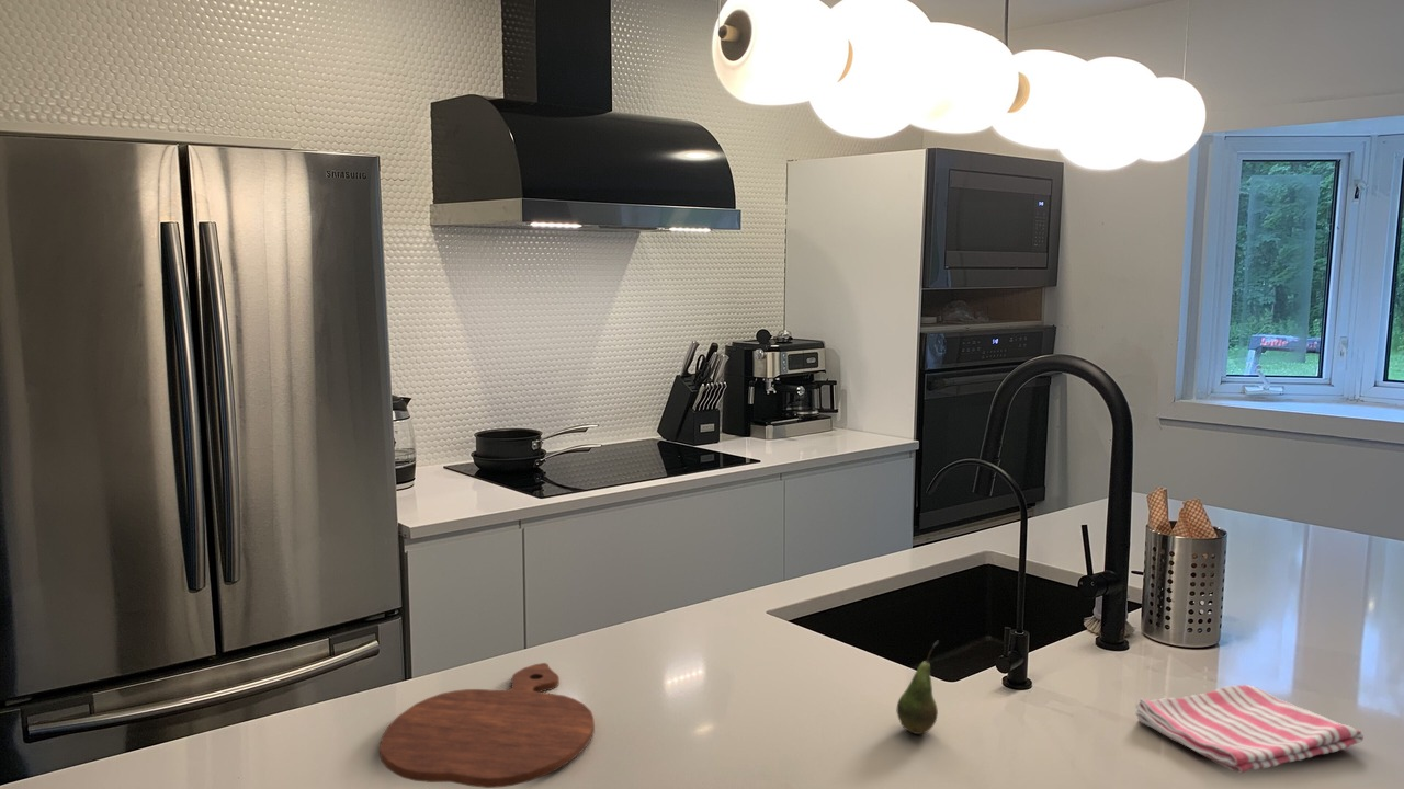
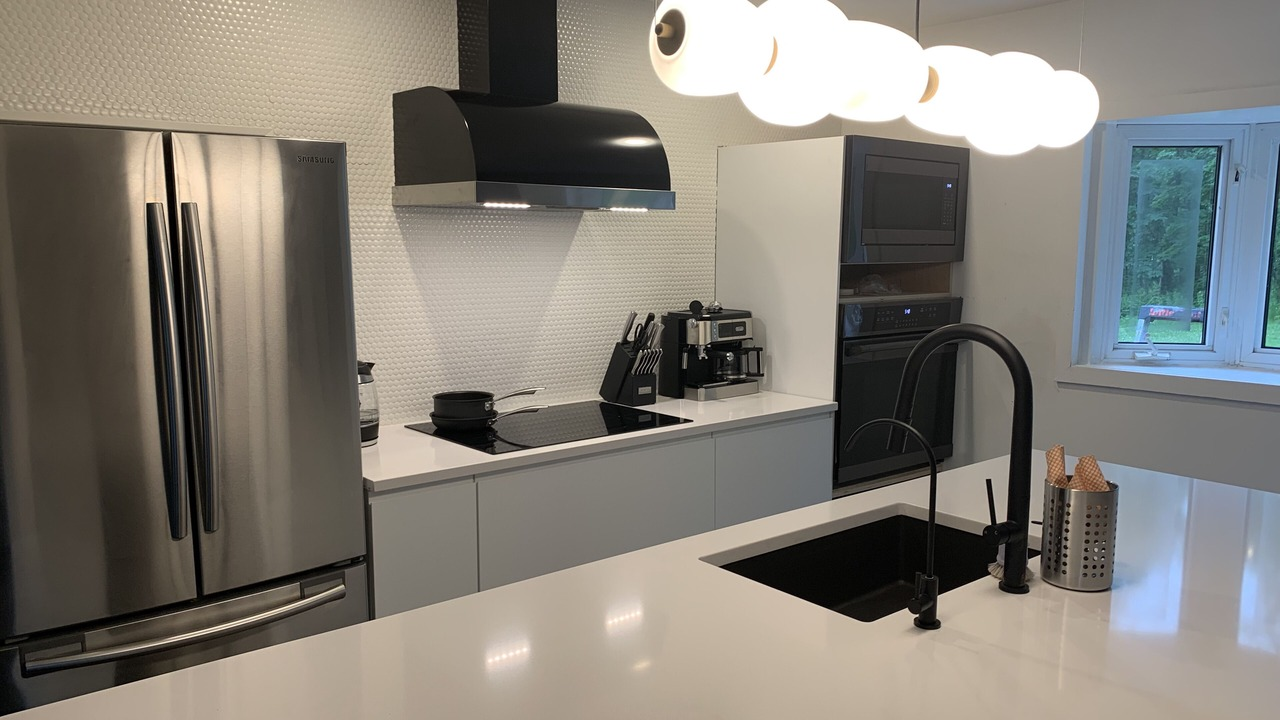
- cutting board [378,662,596,789]
- fruit [896,640,940,735]
- dish towel [1134,684,1365,775]
